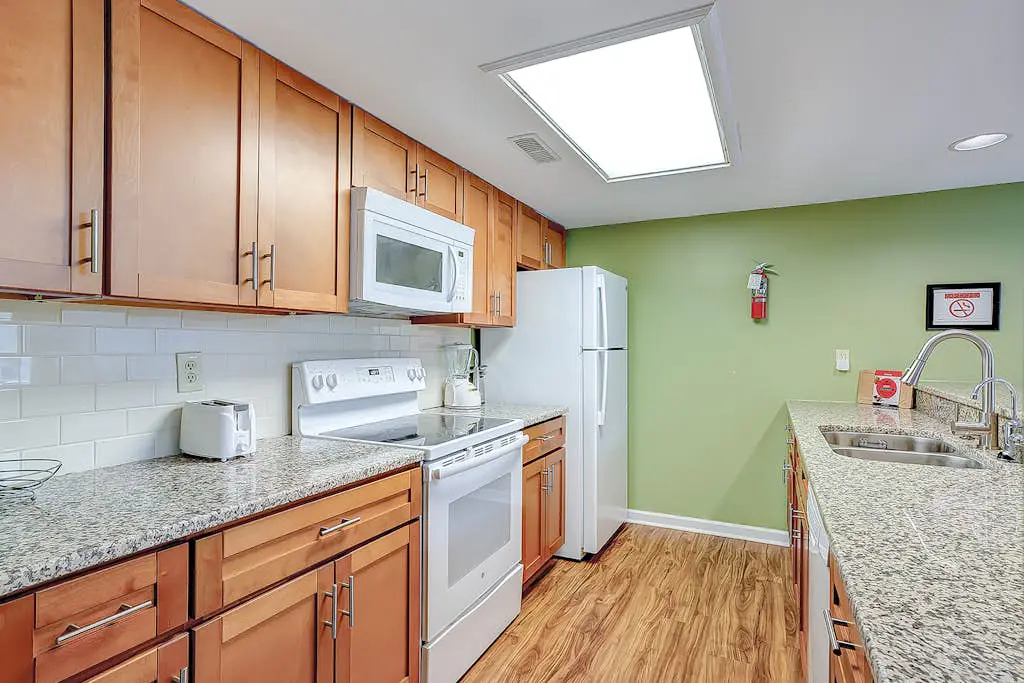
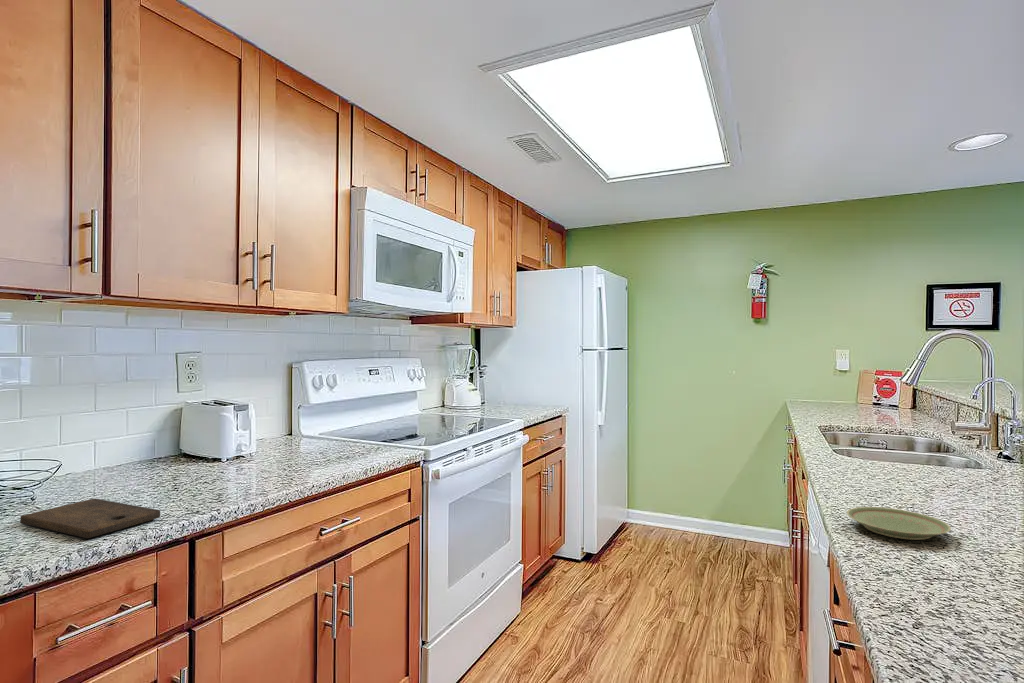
+ plate [846,506,952,541]
+ cutting board [19,498,161,539]
